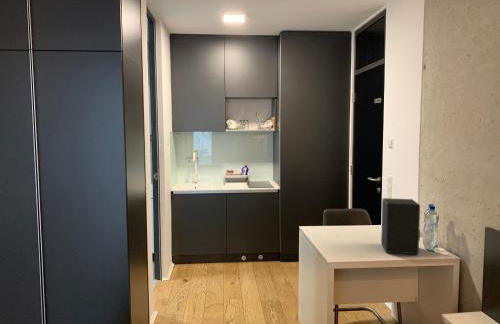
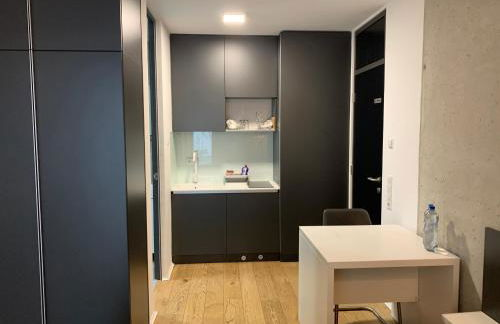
- speaker [380,197,421,256]
